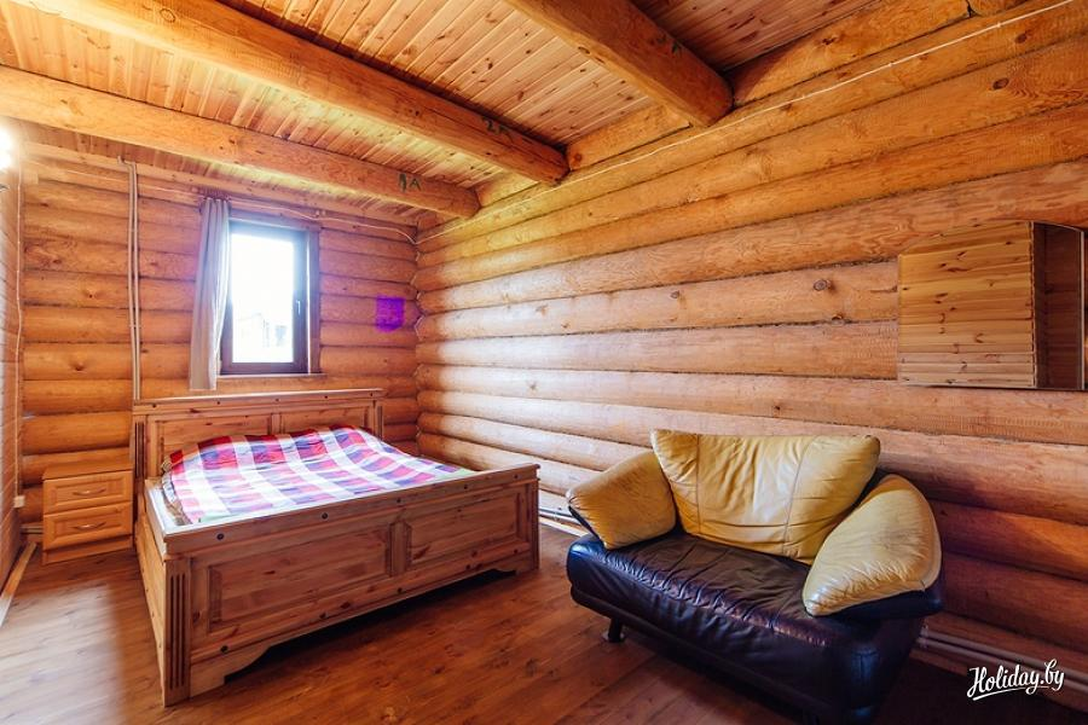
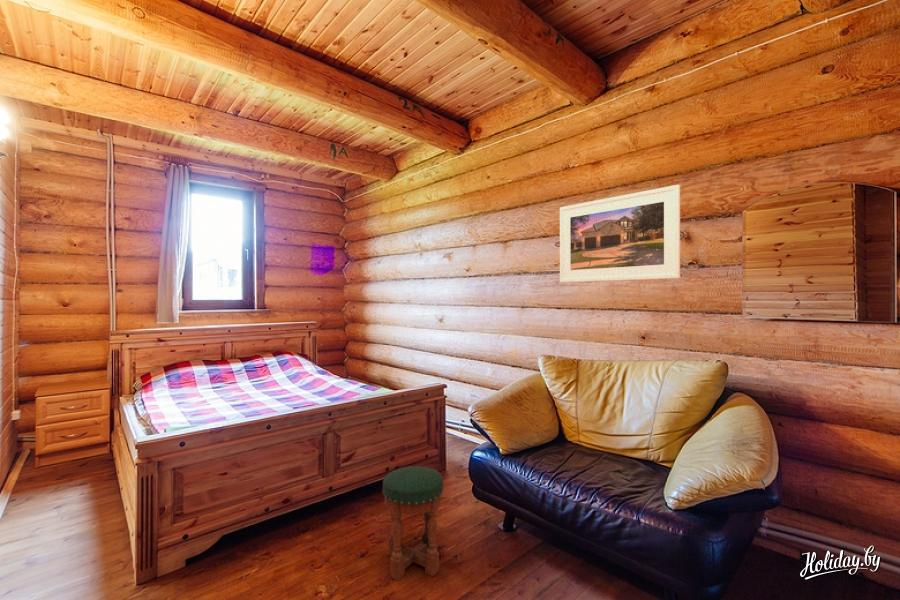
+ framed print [559,184,681,283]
+ stool [382,465,445,581]
